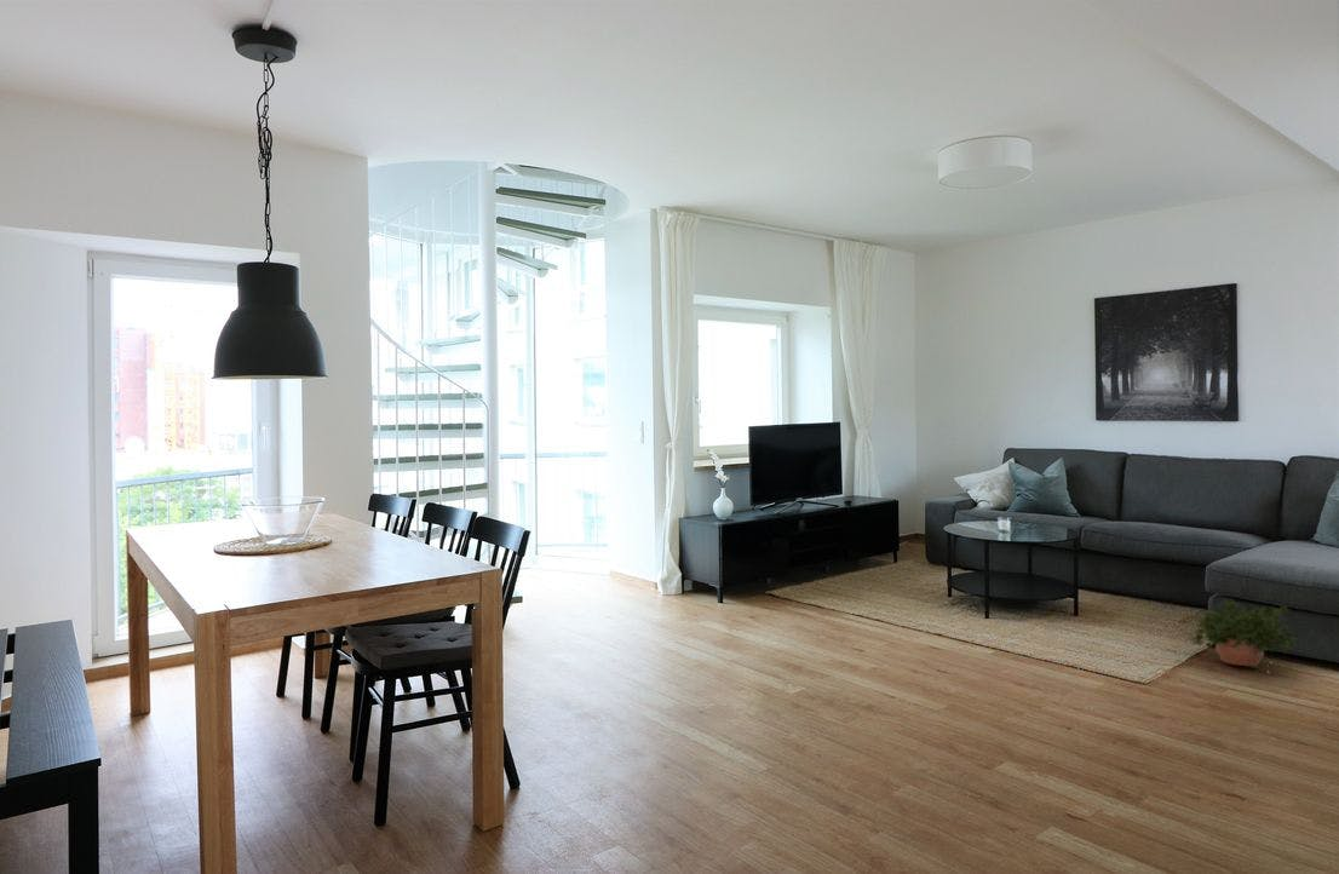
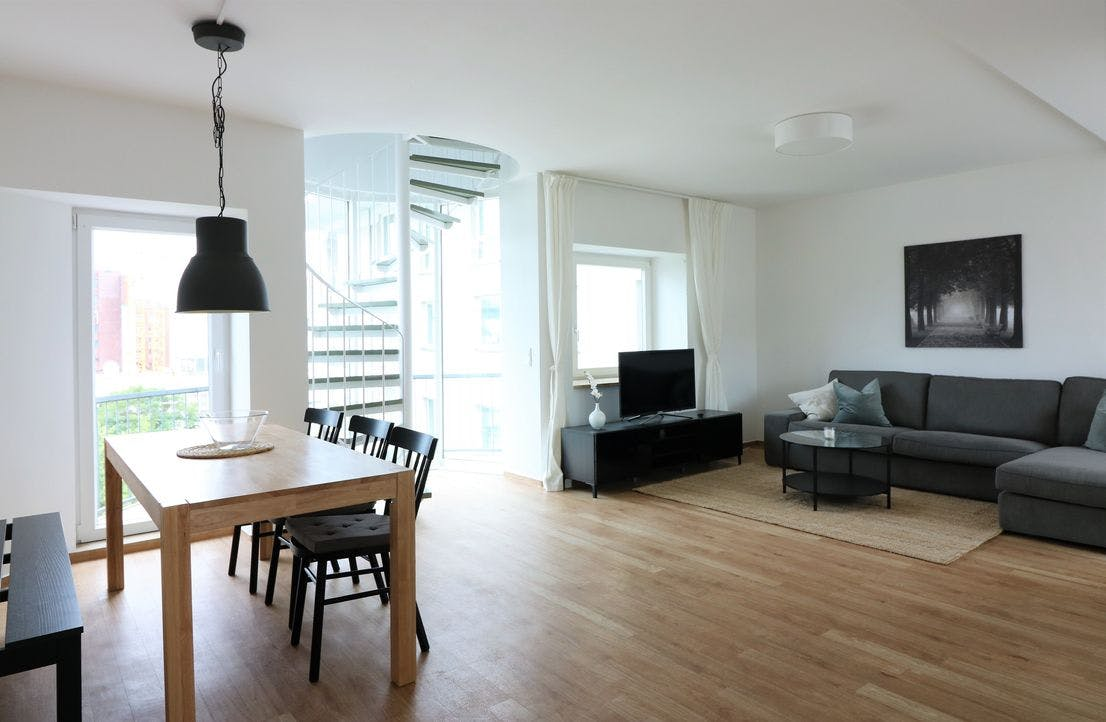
- potted plant [1186,597,1297,675]
